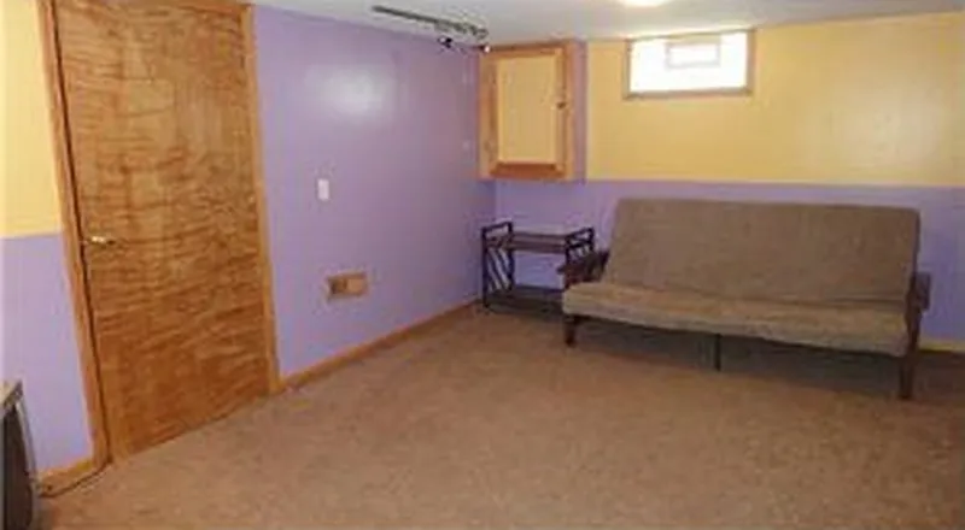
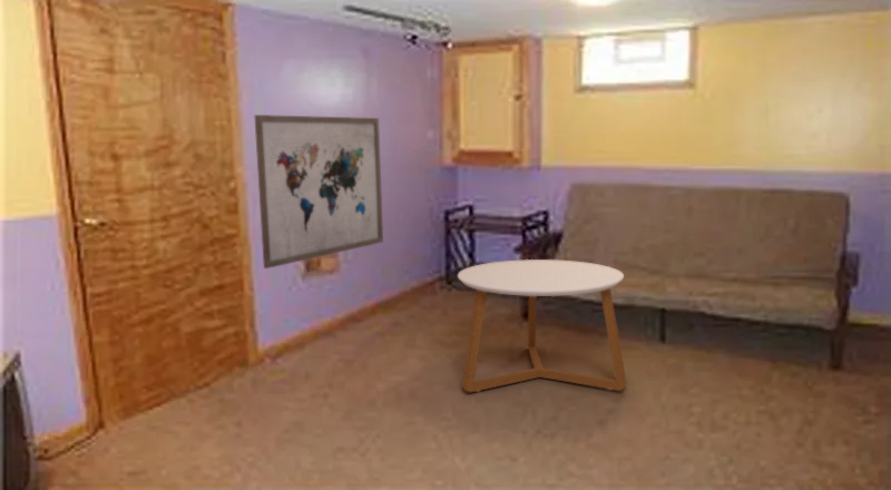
+ coffee table [457,258,628,393]
+ wall art [253,114,384,270]
